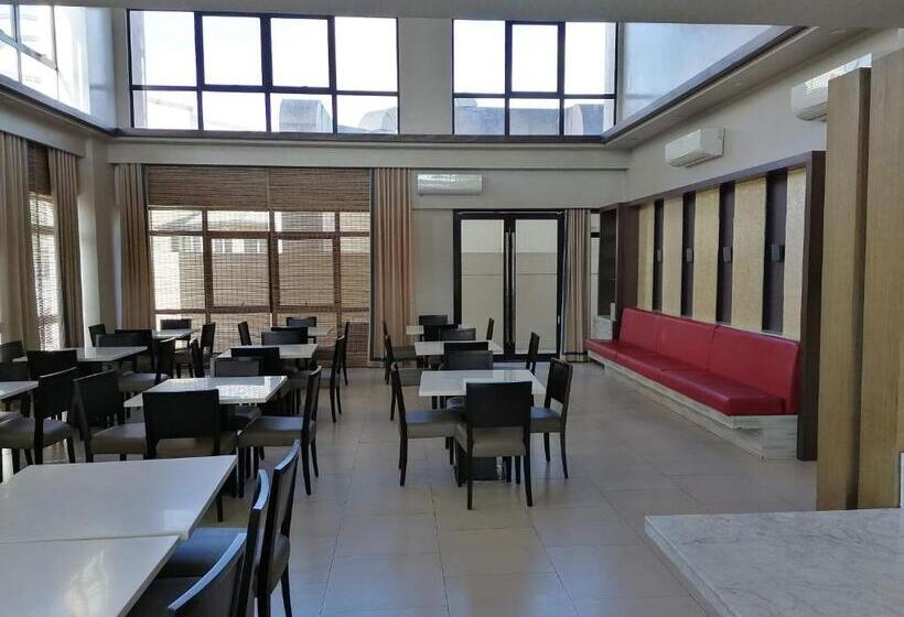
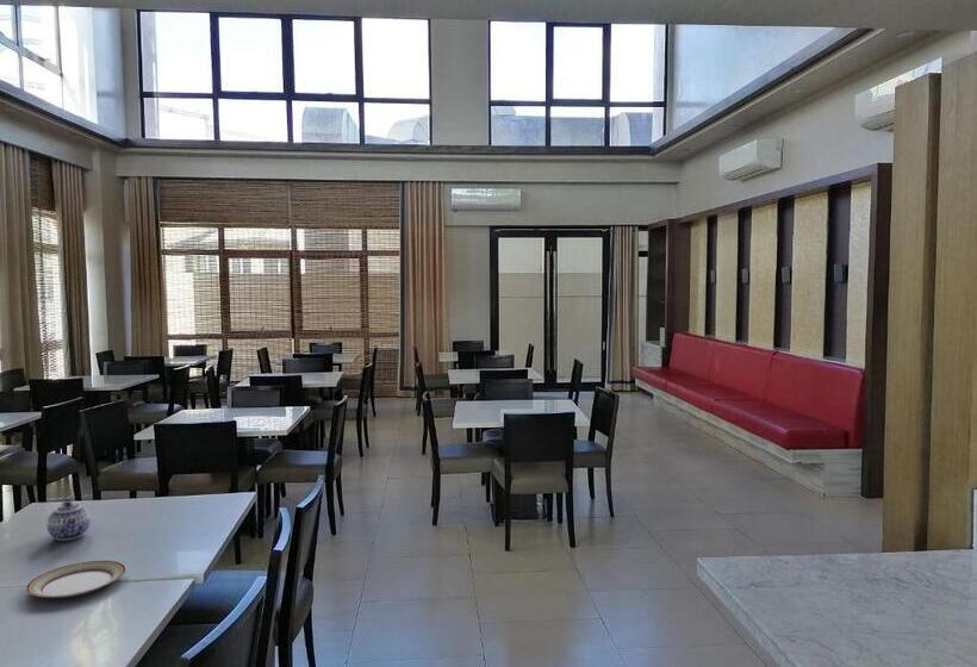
+ plate [25,560,127,599]
+ teapot [46,500,92,542]
